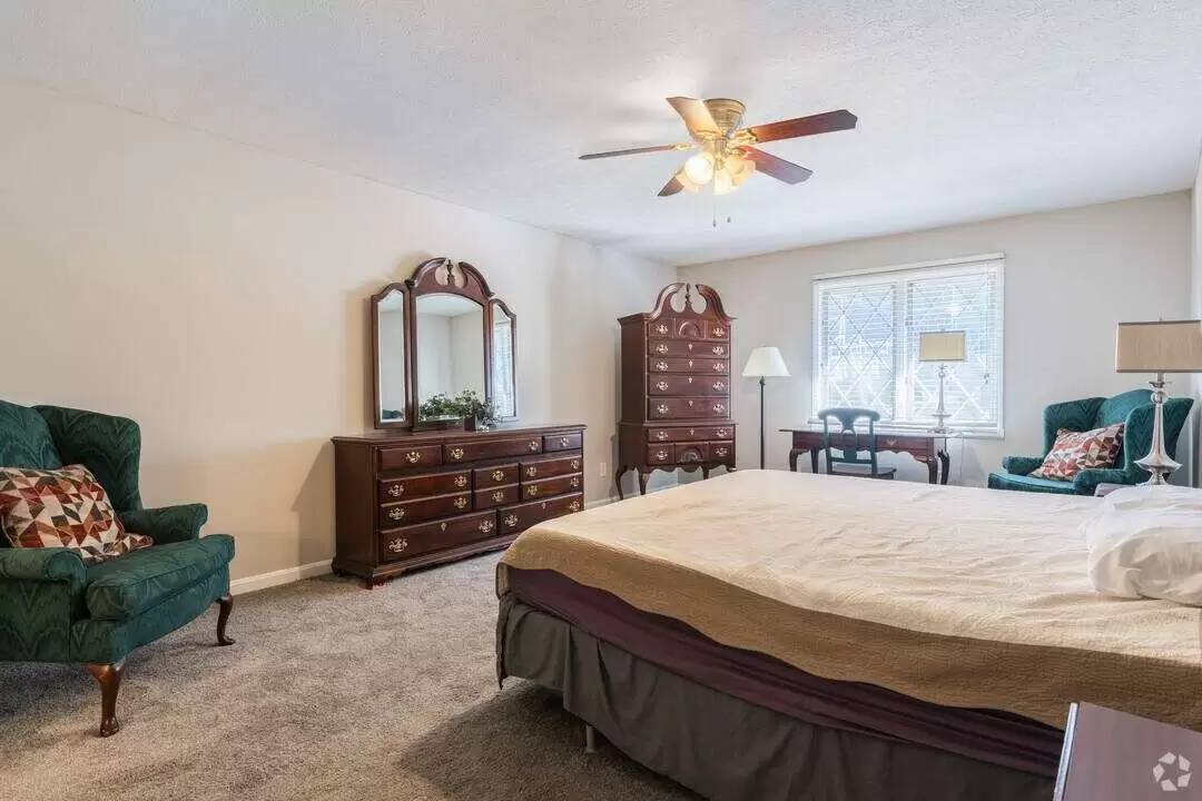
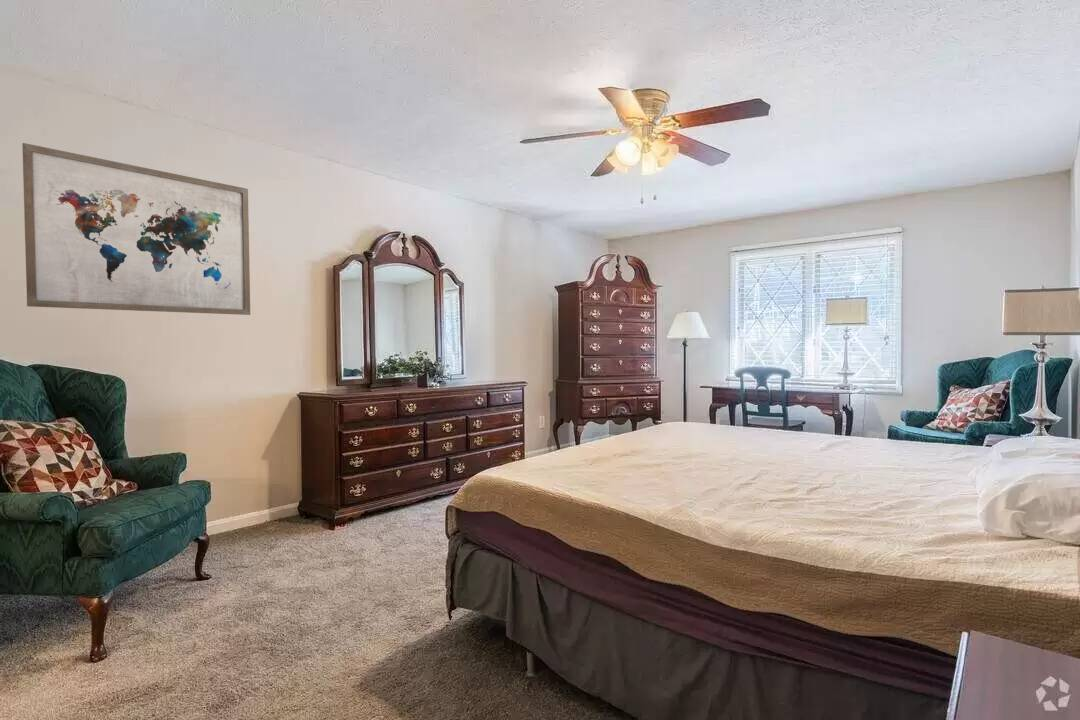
+ wall art [21,142,251,316]
